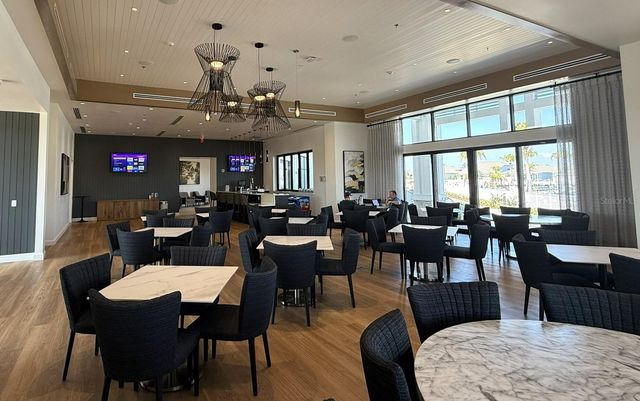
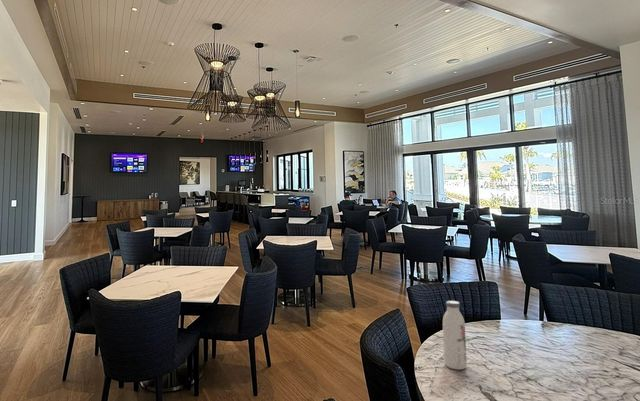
+ water bottle [442,300,468,371]
